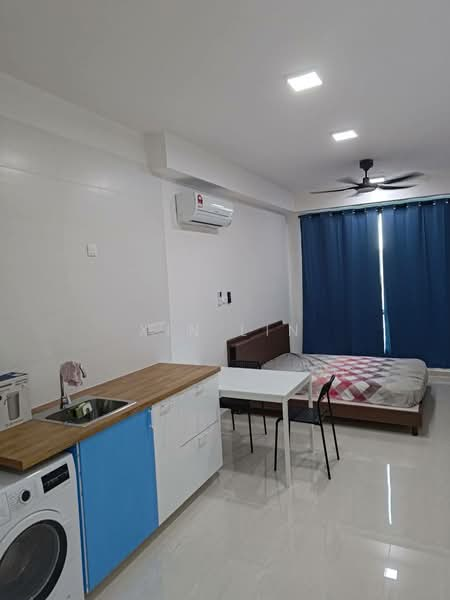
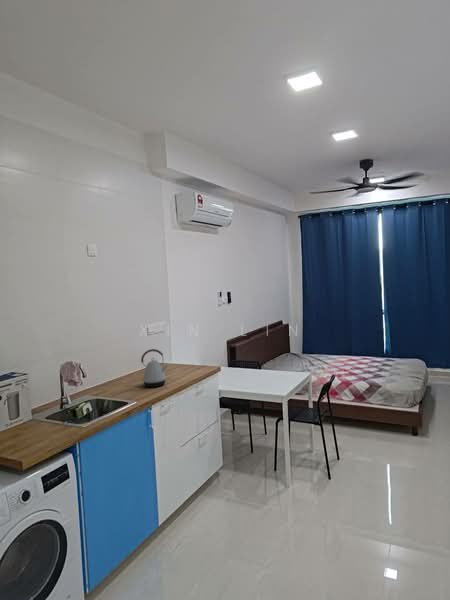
+ kettle [140,348,169,388]
